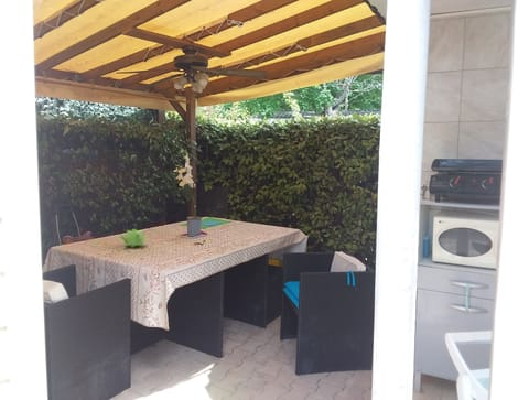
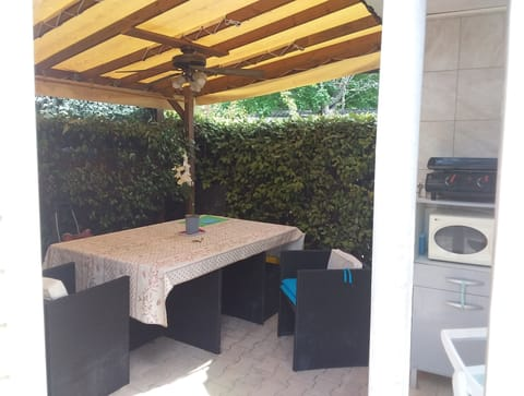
- teapot [119,228,147,248]
